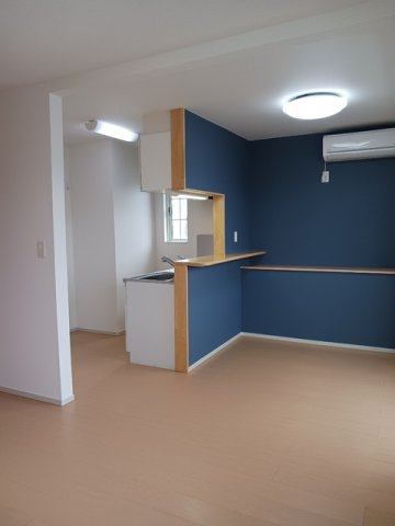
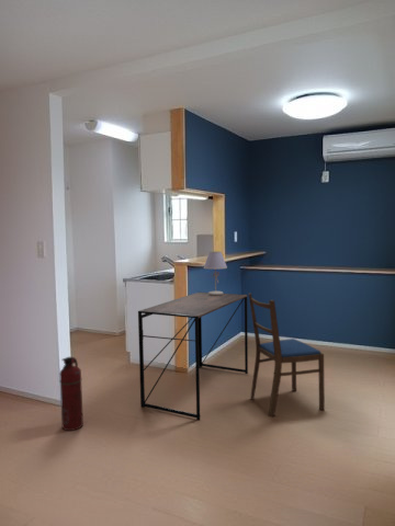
+ desk [137,291,249,421]
+ table lamp [203,251,228,296]
+ dining chair [248,293,326,418]
+ fire extinguisher [58,356,84,432]
